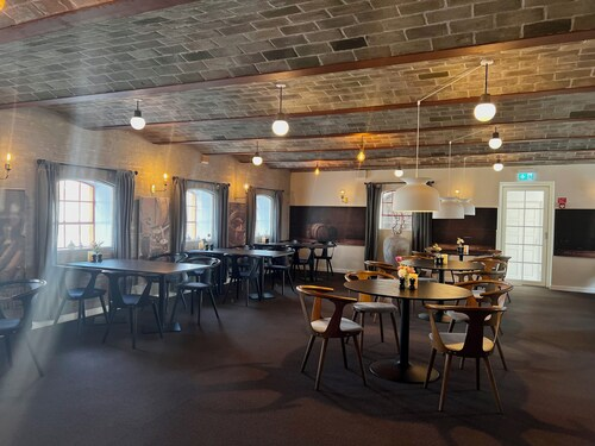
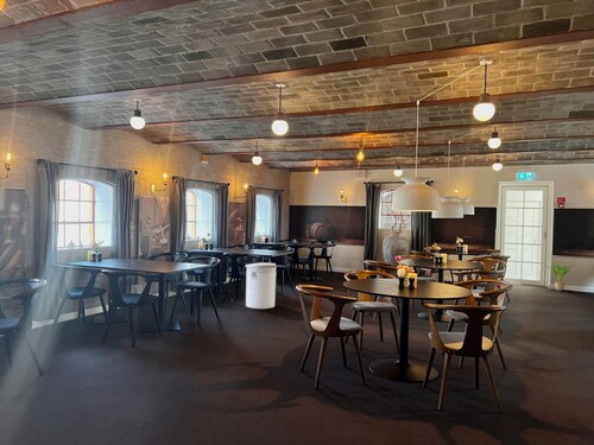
+ can [244,261,278,310]
+ potted plant [548,260,576,292]
